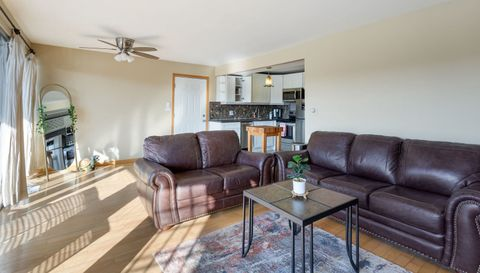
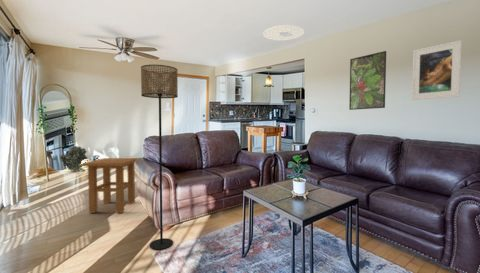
+ floor lamp [140,64,179,251]
+ side table [80,157,139,214]
+ mineral sample [59,145,88,172]
+ ceiling light [262,24,305,42]
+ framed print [348,50,387,111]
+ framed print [411,39,463,101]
